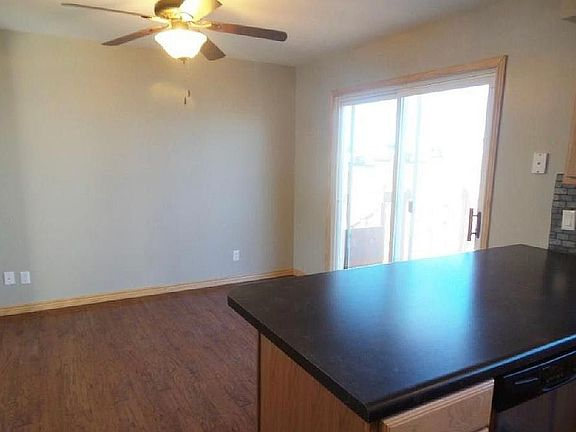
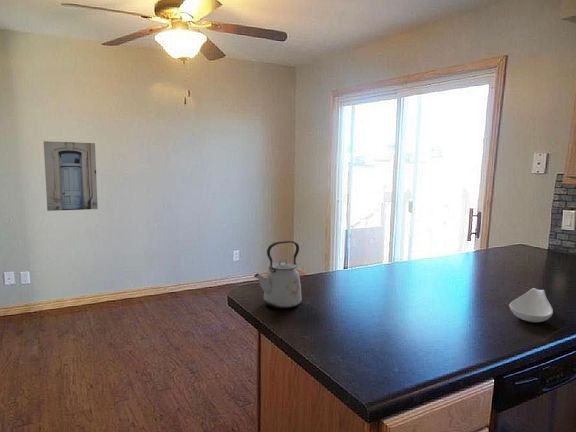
+ spoon rest [508,287,554,323]
+ wall art [43,140,99,212]
+ kettle [253,240,303,310]
